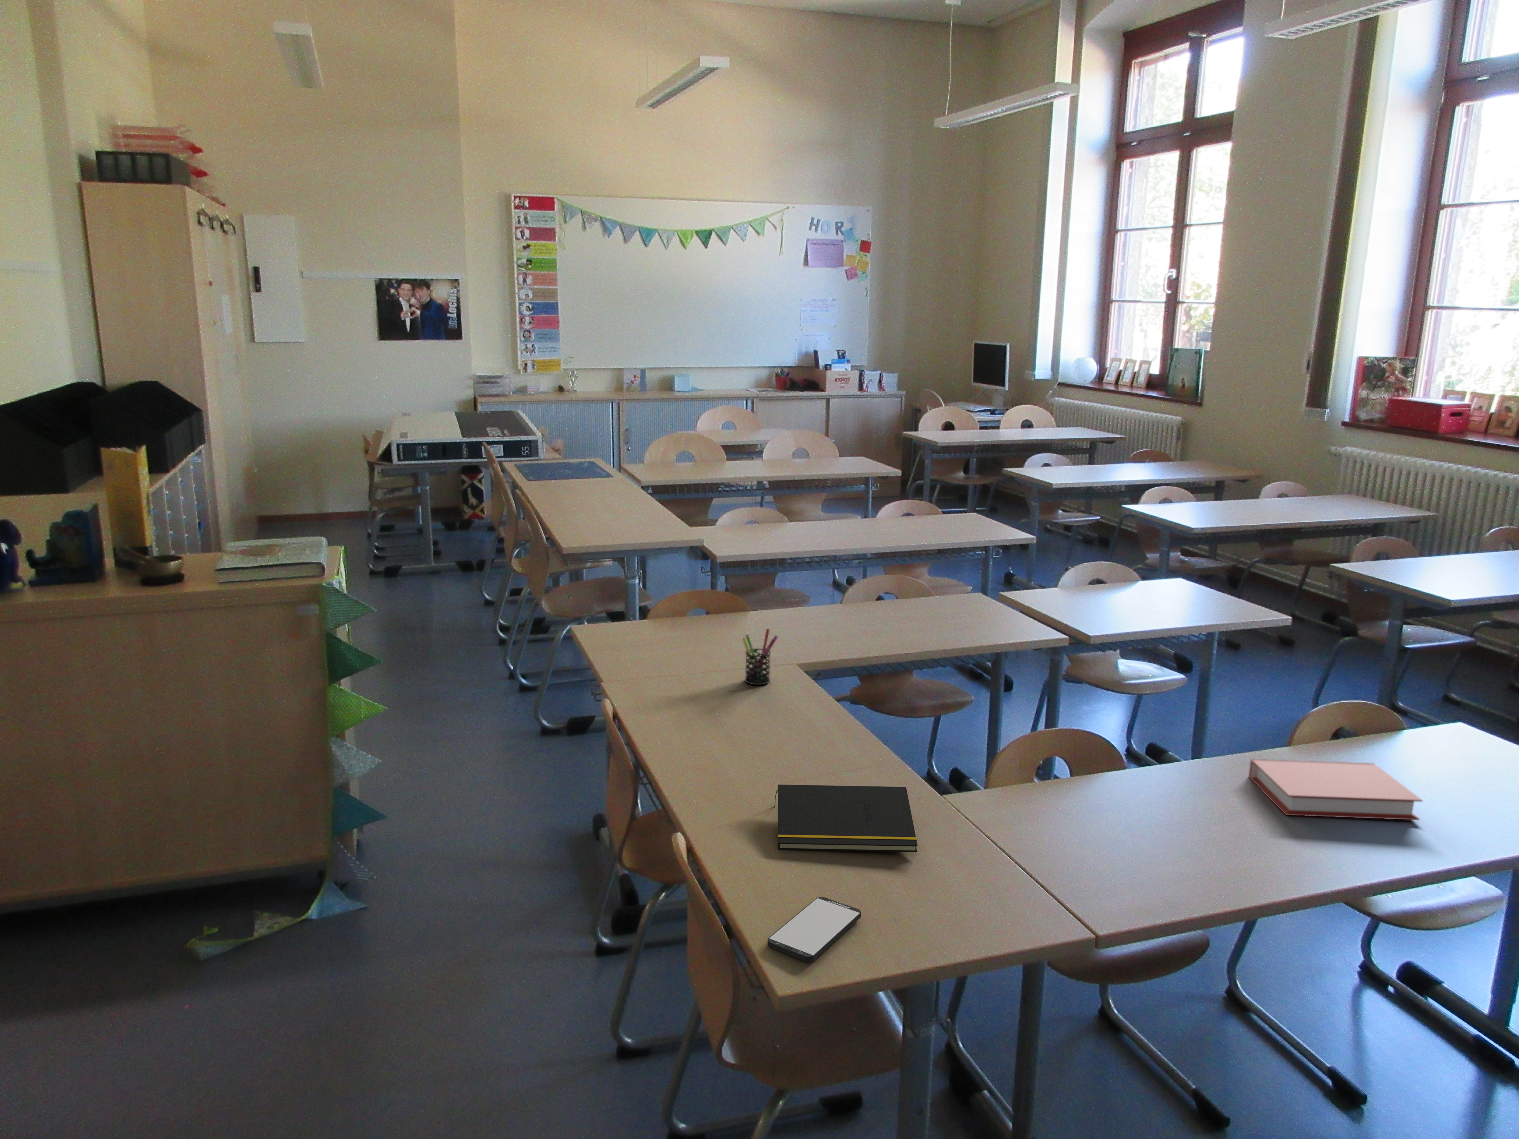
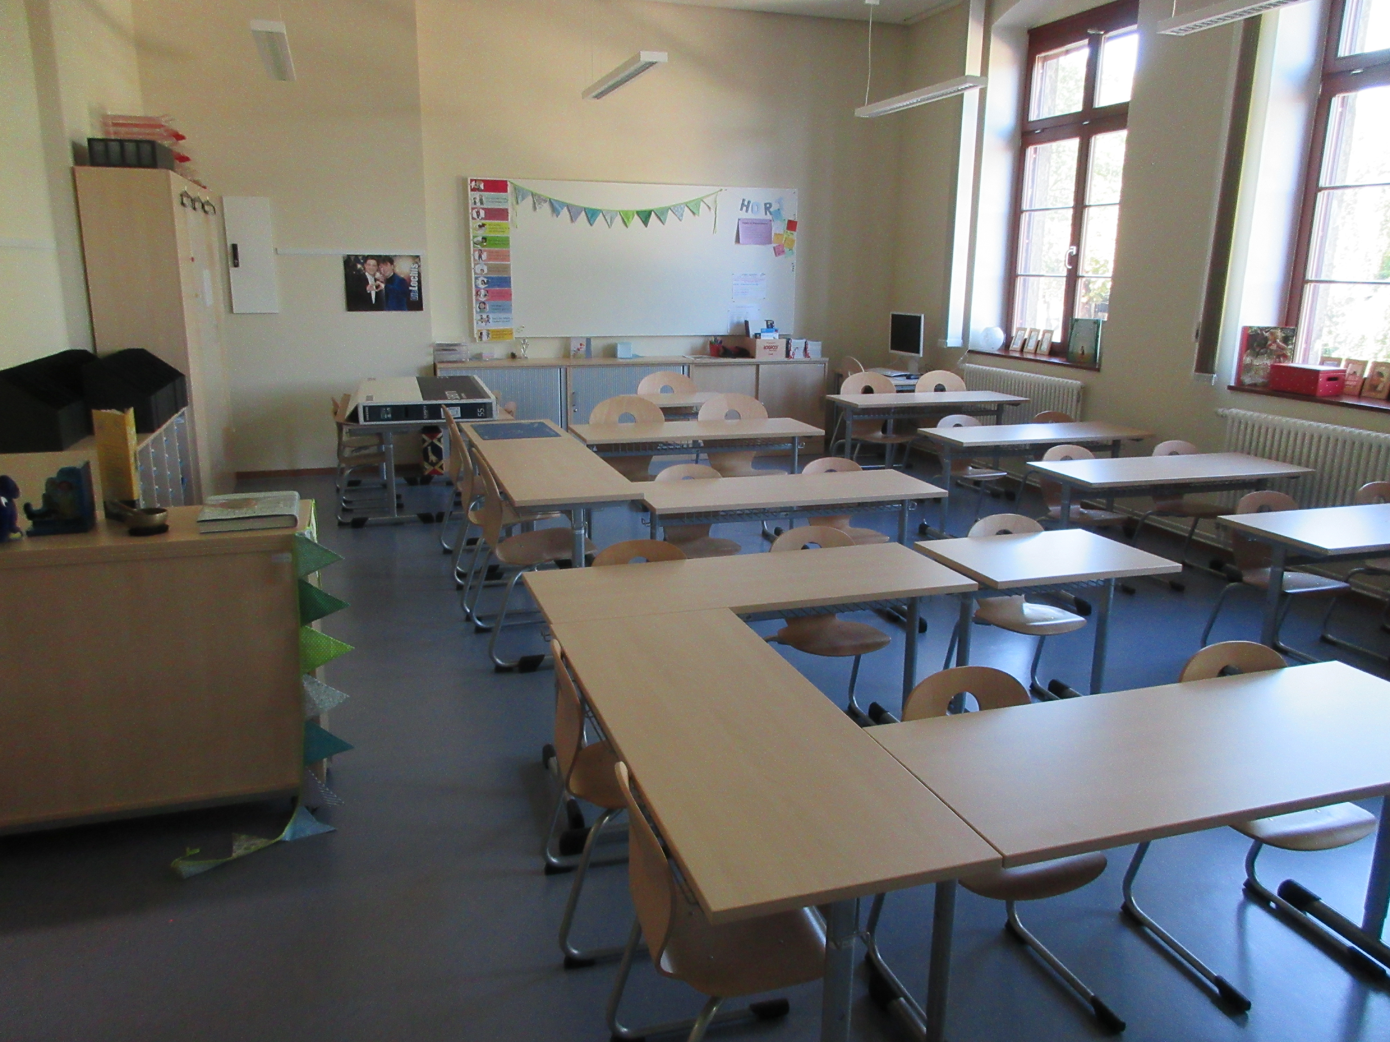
- pen holder [742,628,779,686]
- notepad [774,784,917,853]
- smartphone [768,896,861,962]
- book [1249,759,1423,821]
